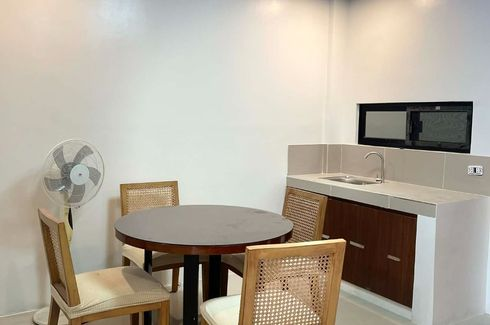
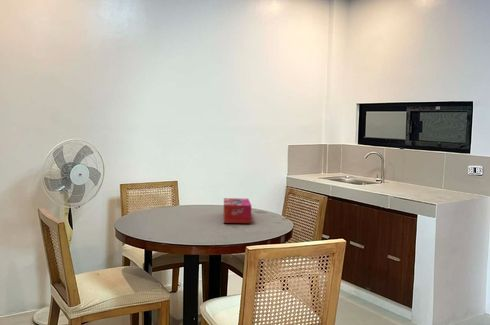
+ tissue box [222,197,252,224]
